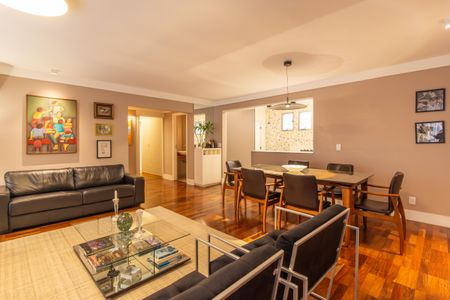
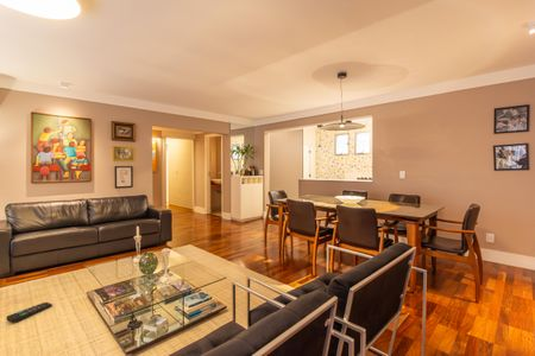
+ remote control [5,301,54,324]
